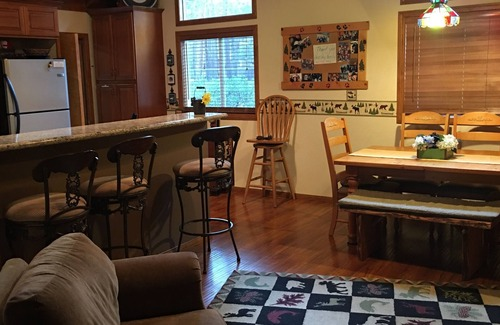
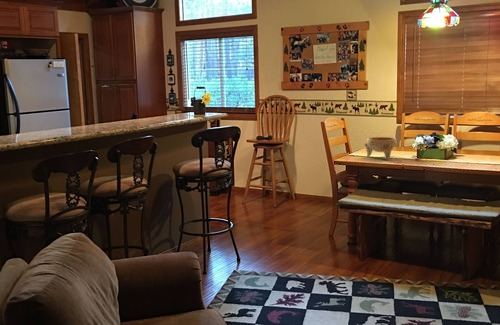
+ bowl [364,136,398,160]
